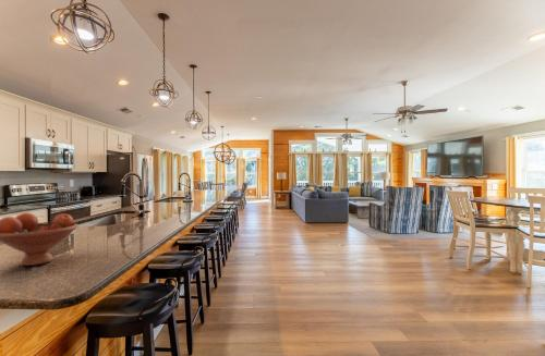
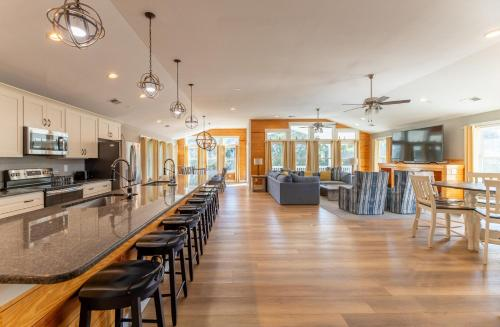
- fruit bowl [0,211,78,267]
